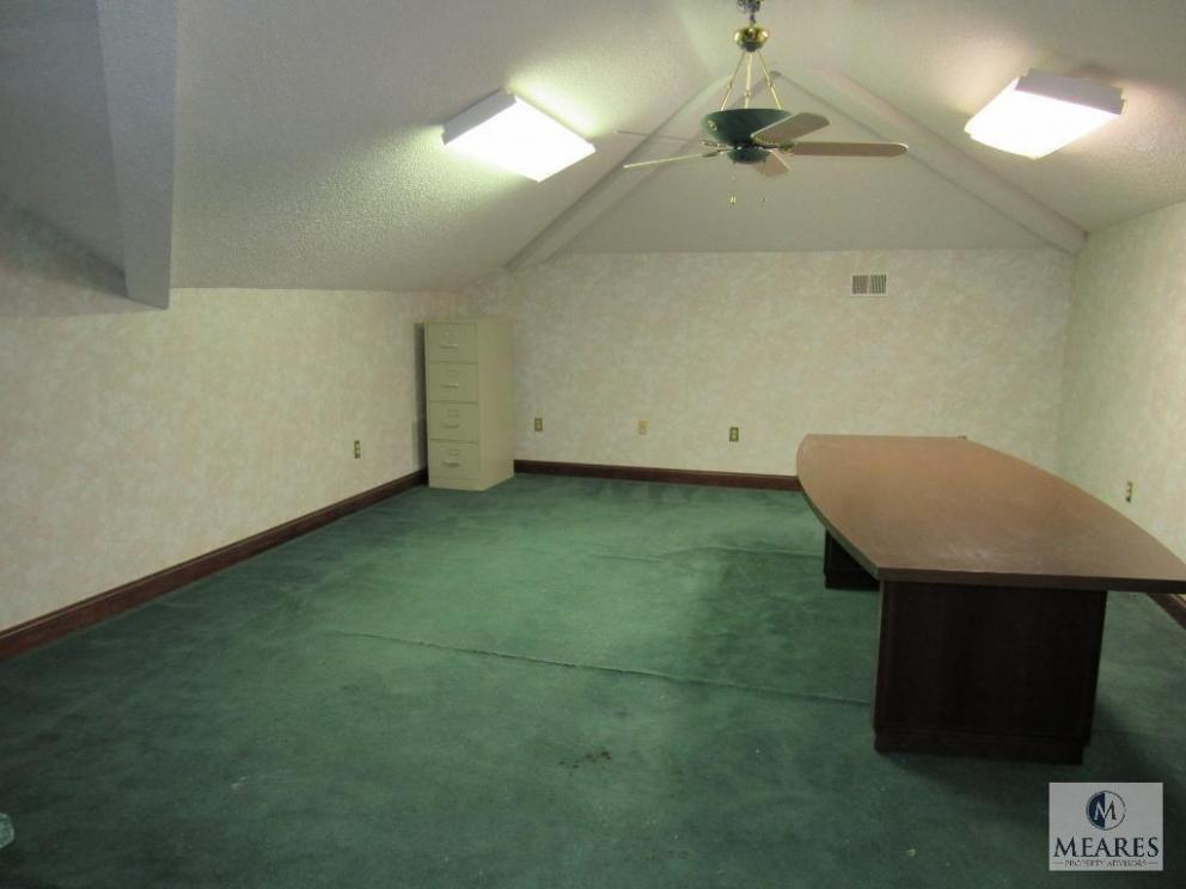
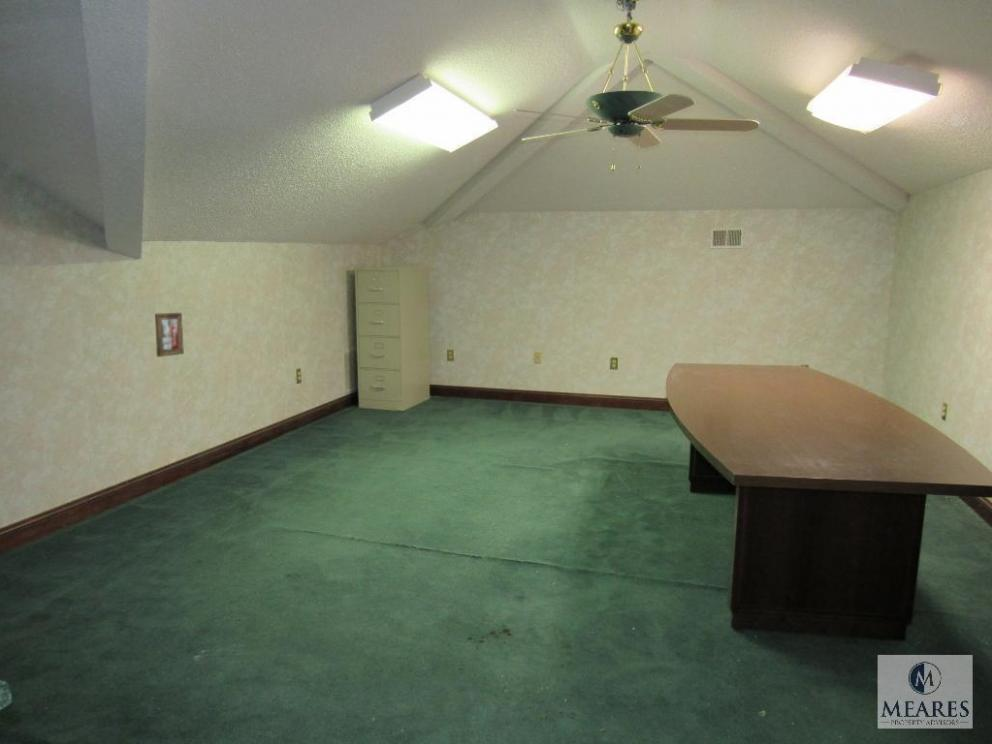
+ picture frame [154,312,185,358]
